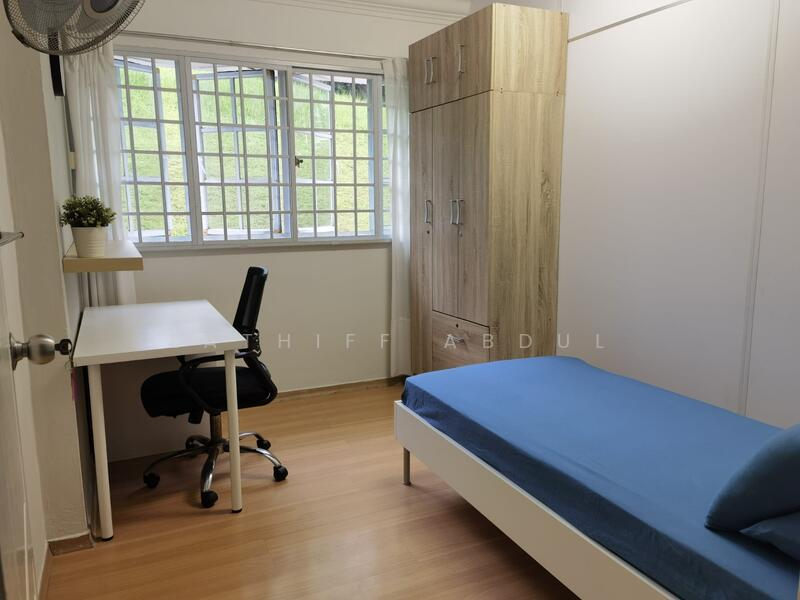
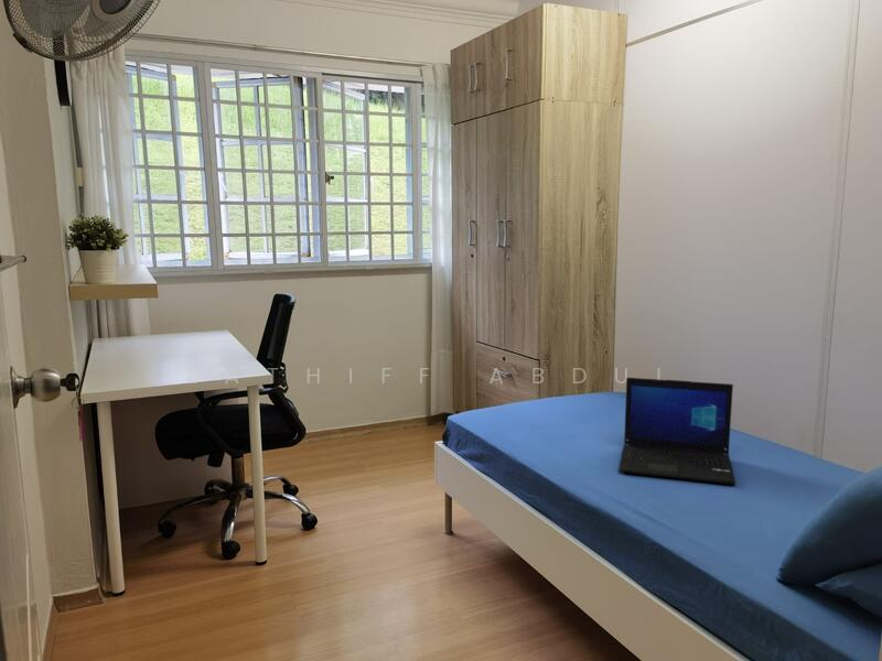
+ laptop [617,377,736,486]
